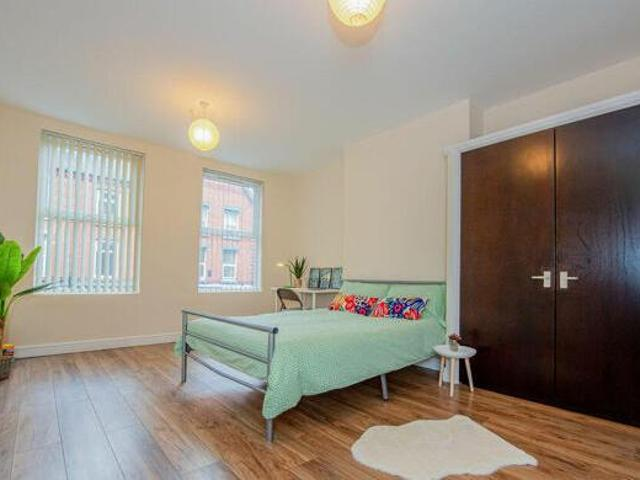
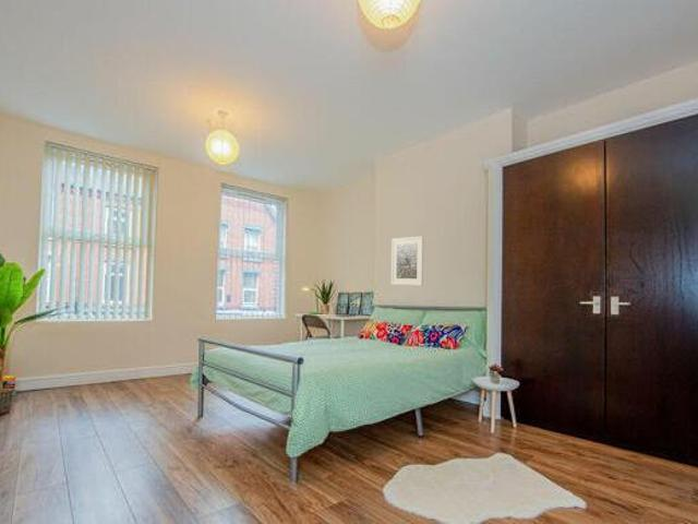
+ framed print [390,235,424,287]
